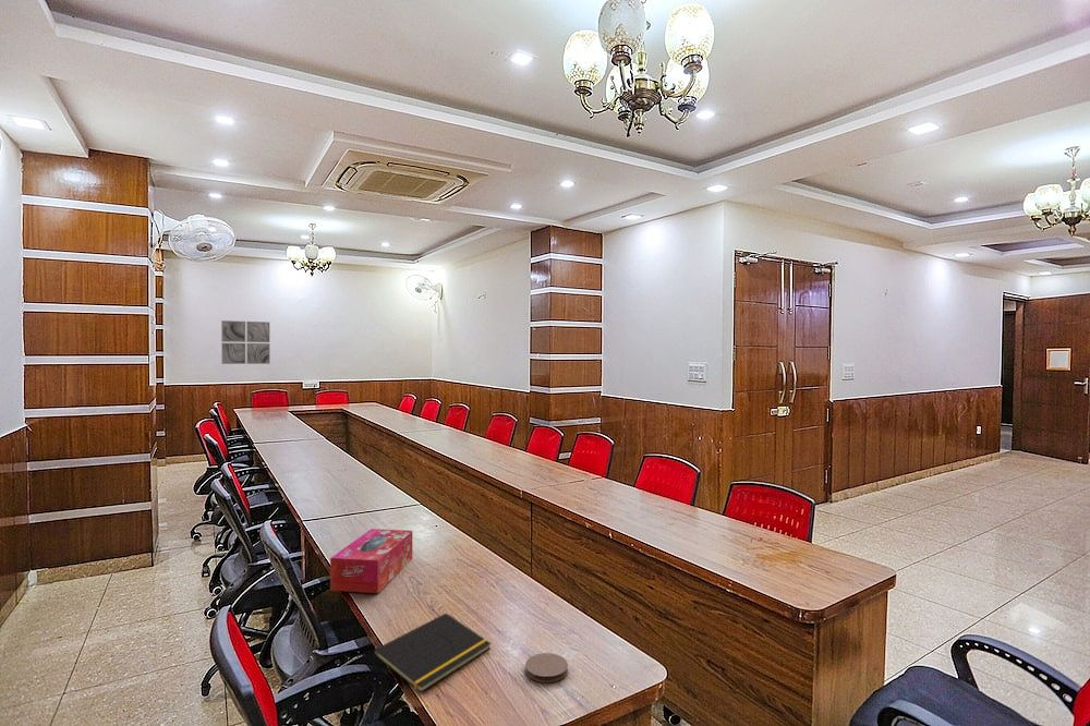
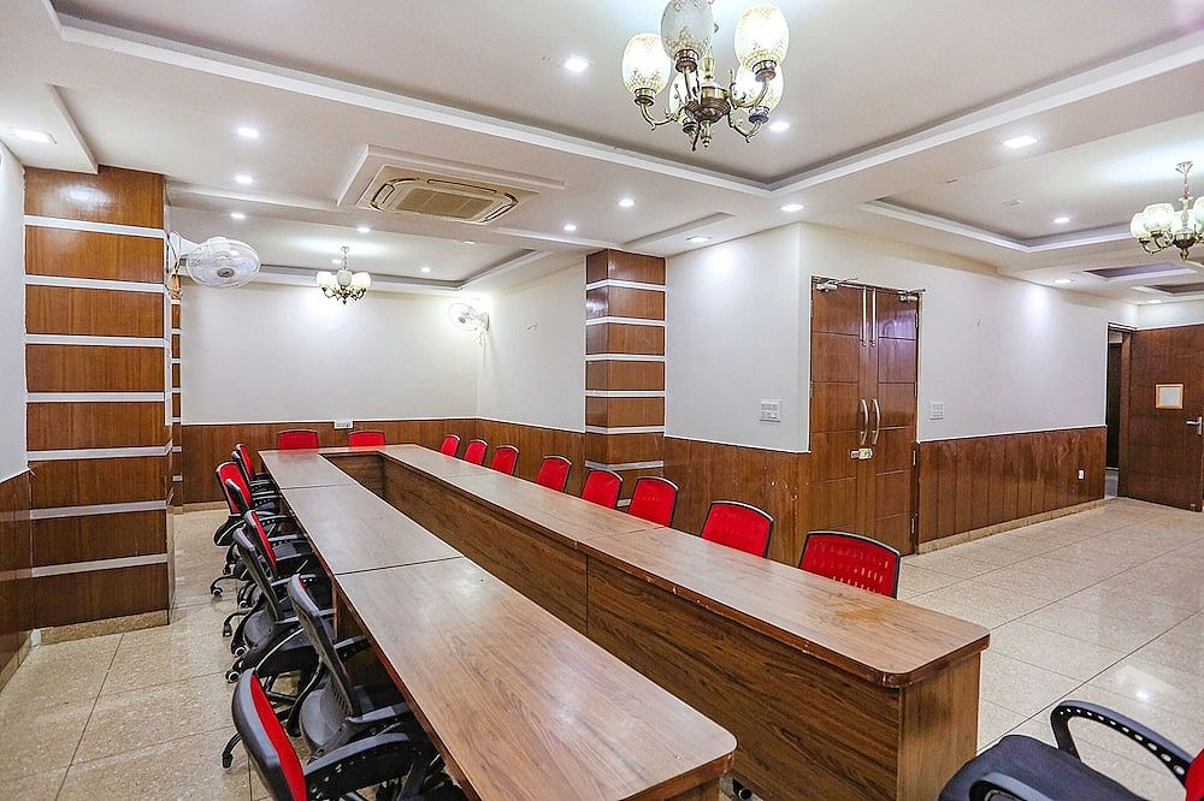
- notepad [371,613,493,693]
- wall art [220,319,271,365]
- coaster [524,652,569,683]
- tissue box [329,528,413,594]
